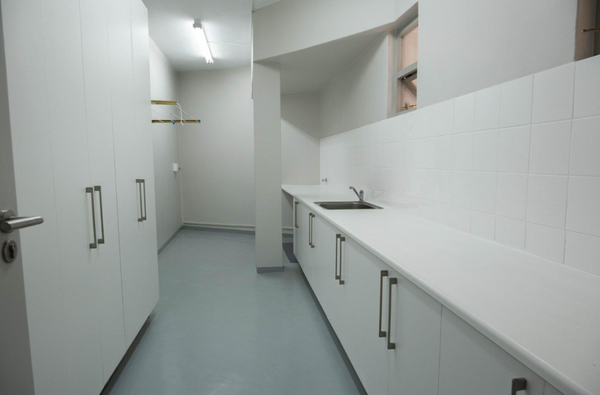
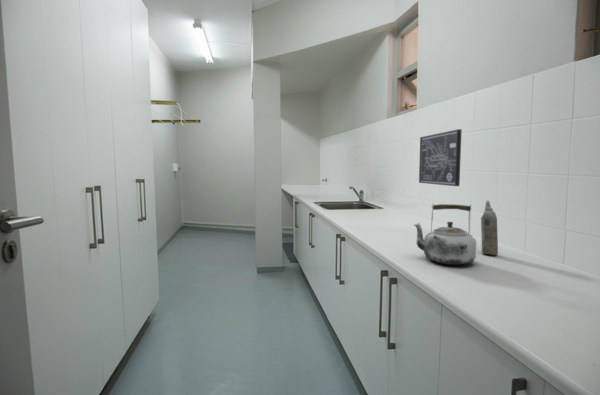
+ aerosol can [480,200,499,256]
+ wall art [418,128,463,187]
+ kettle [412,203,477,266]
